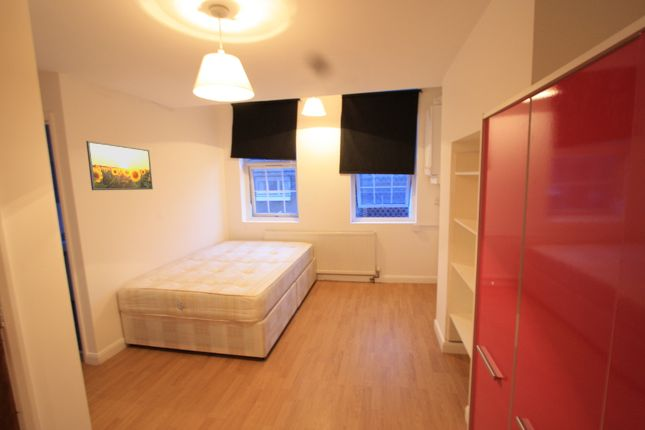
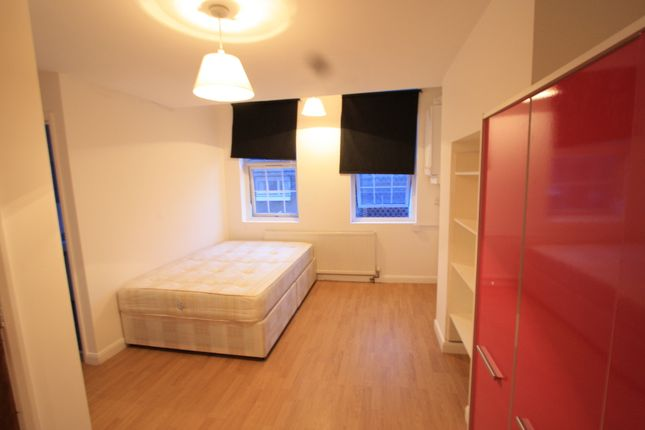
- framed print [85,140,154,191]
